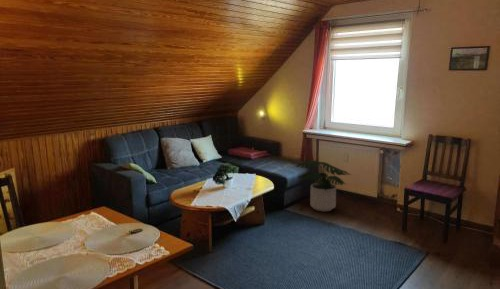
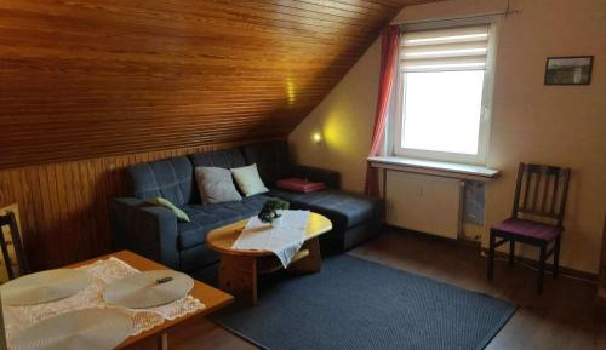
- potted plant [294,160,352,212]
